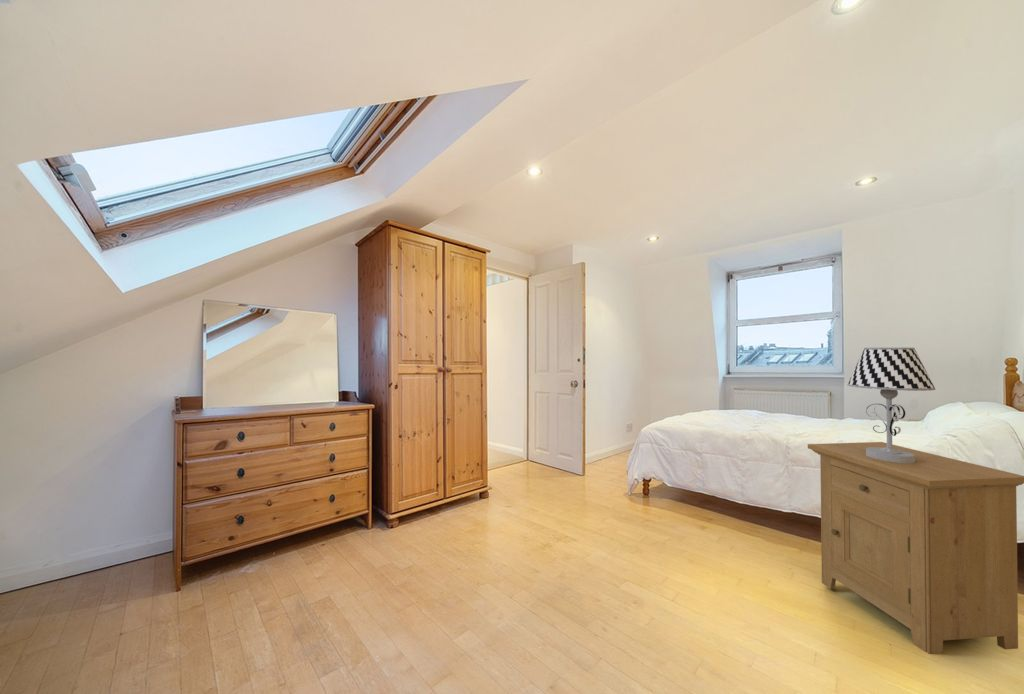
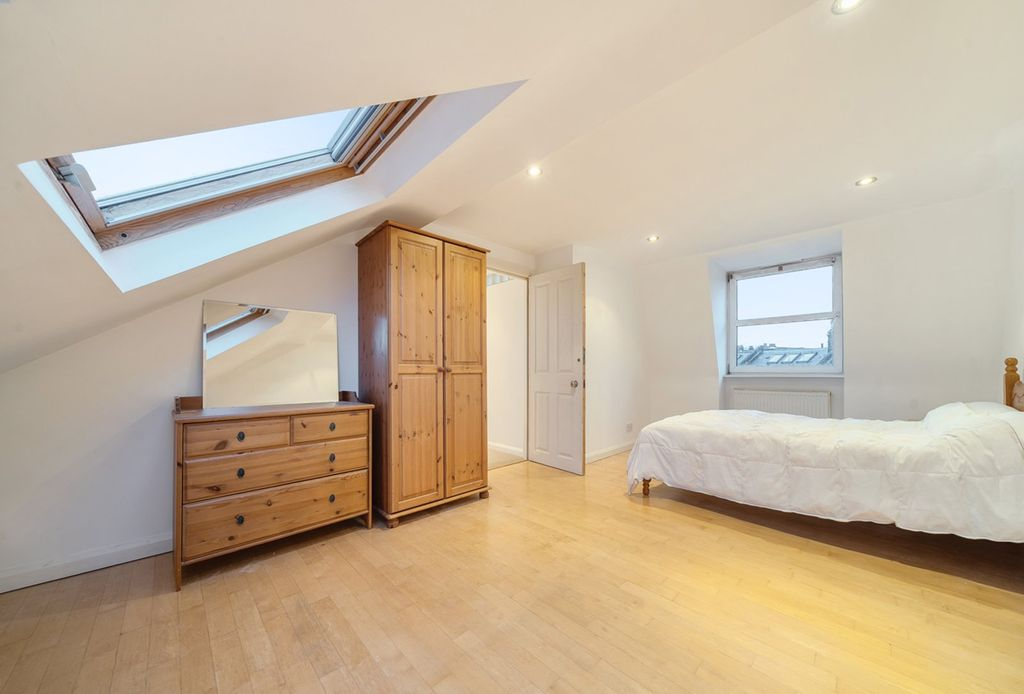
- table lamp [846,347,937,463]
- nightstand [807,441,1024,655]
